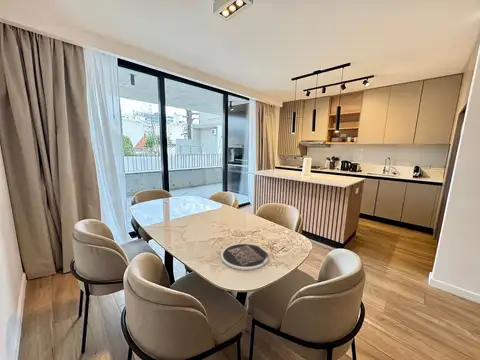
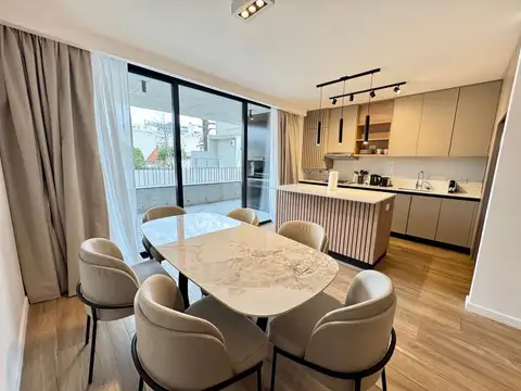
- plate [220,242,269,271]
